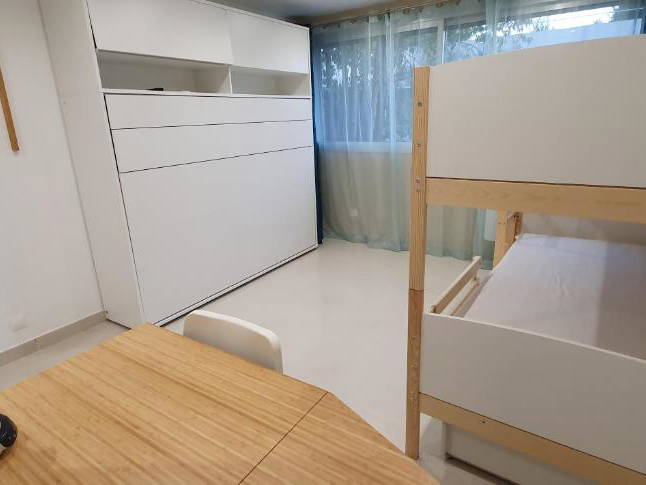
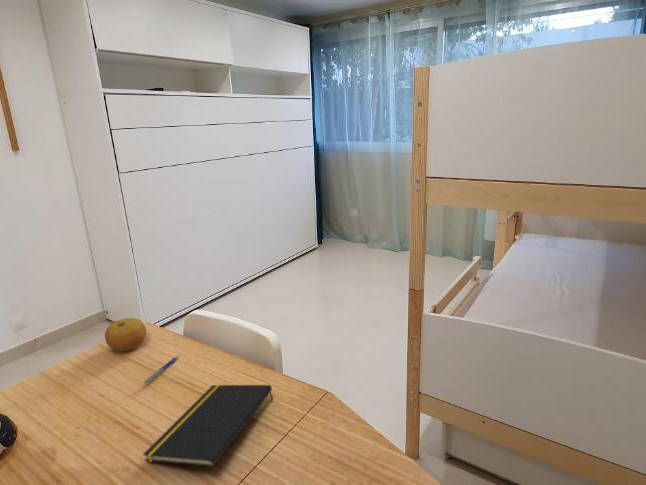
+ pen [142,355,180,385]
+ notepad [142,384,274,468]
+ fruit [104,317,148,352]
